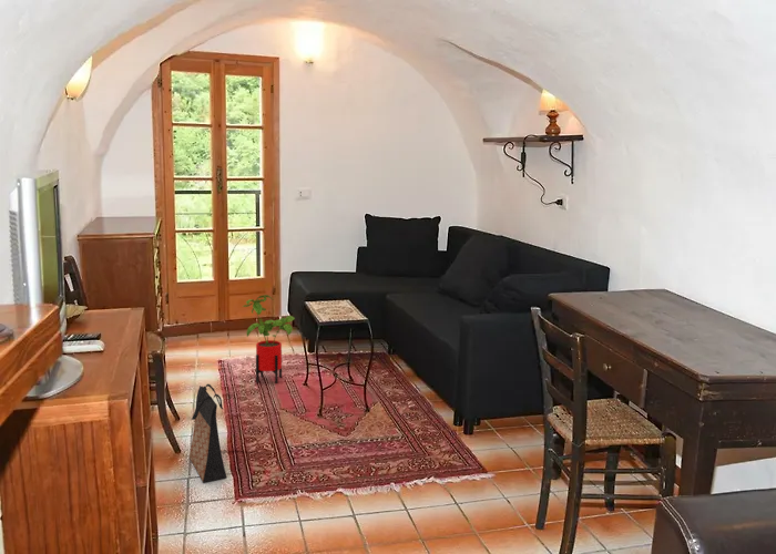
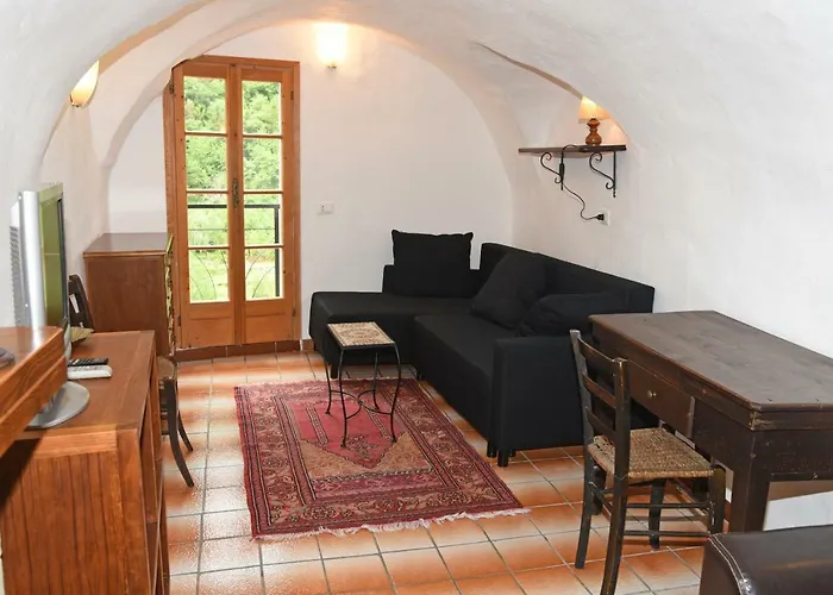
- house plant [241,294,296,384]
- bag [188,383,227,483]
